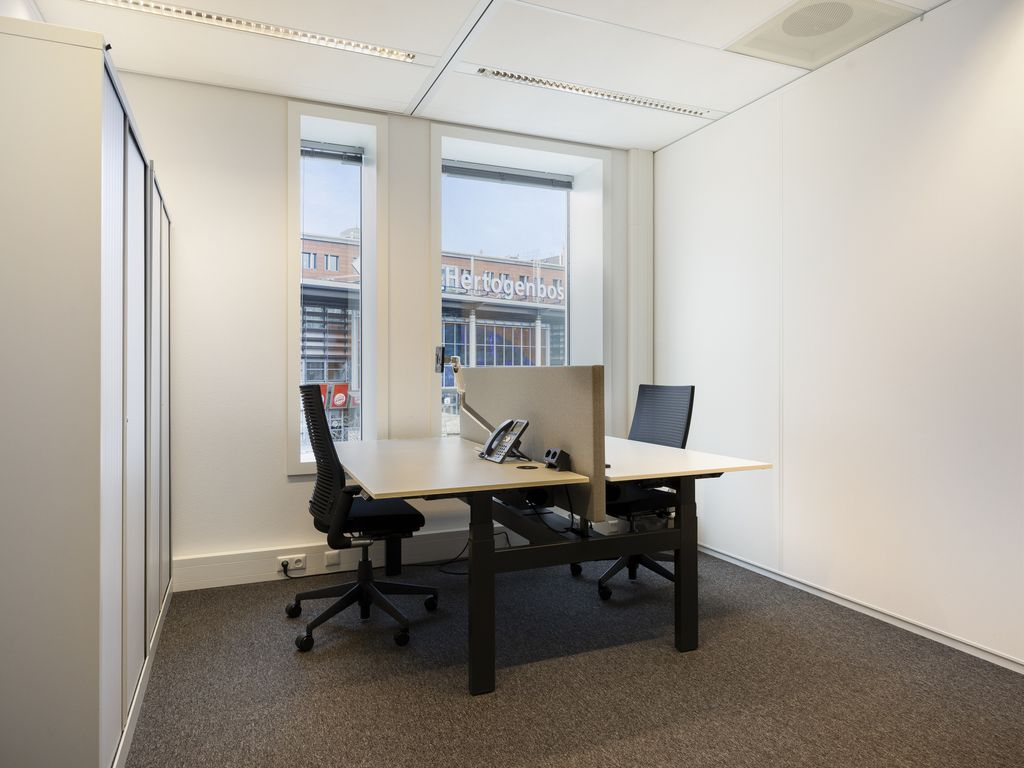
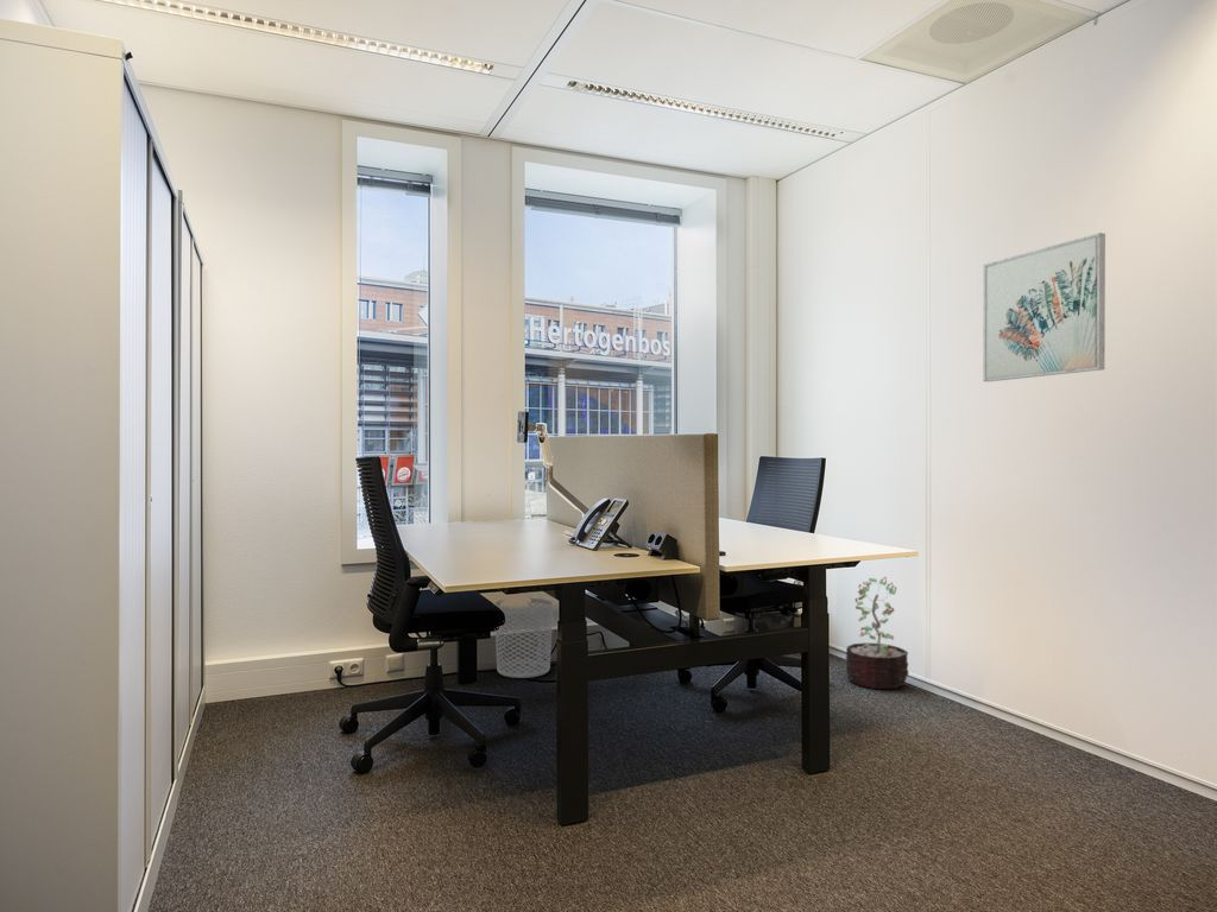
+ wall art [982,232,1106,382]
+ waste bin [494,597,554,679]
+ decorative plant [845,576,909,690]
